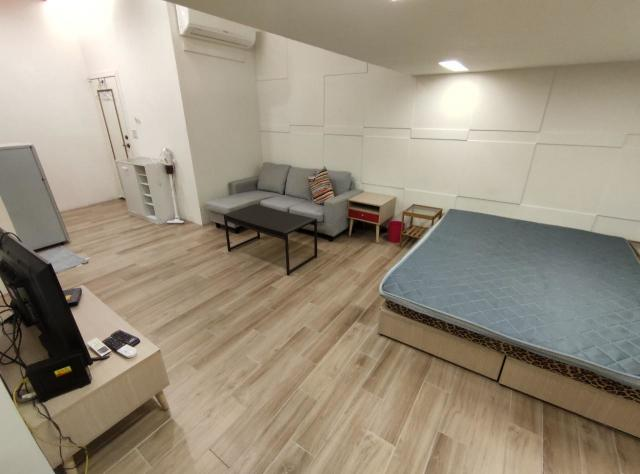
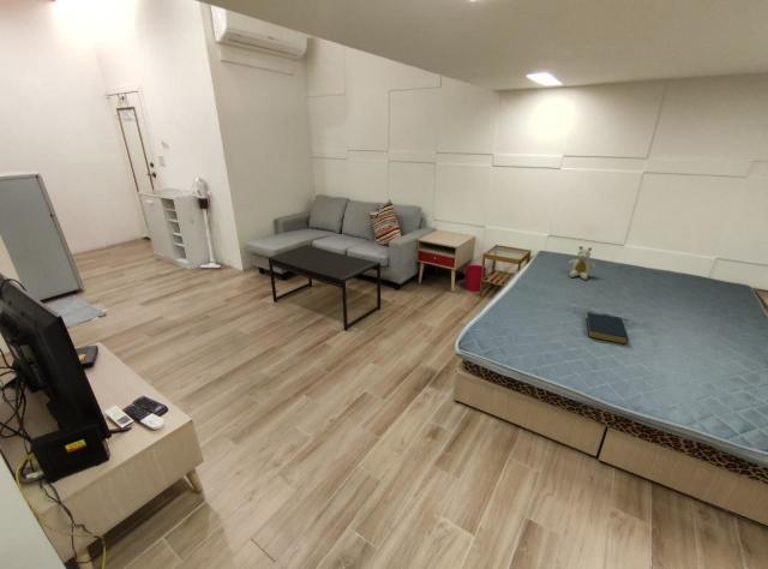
+ stuffed bear [566,245,596,281]
+ hardback book [584,311,630,346]
